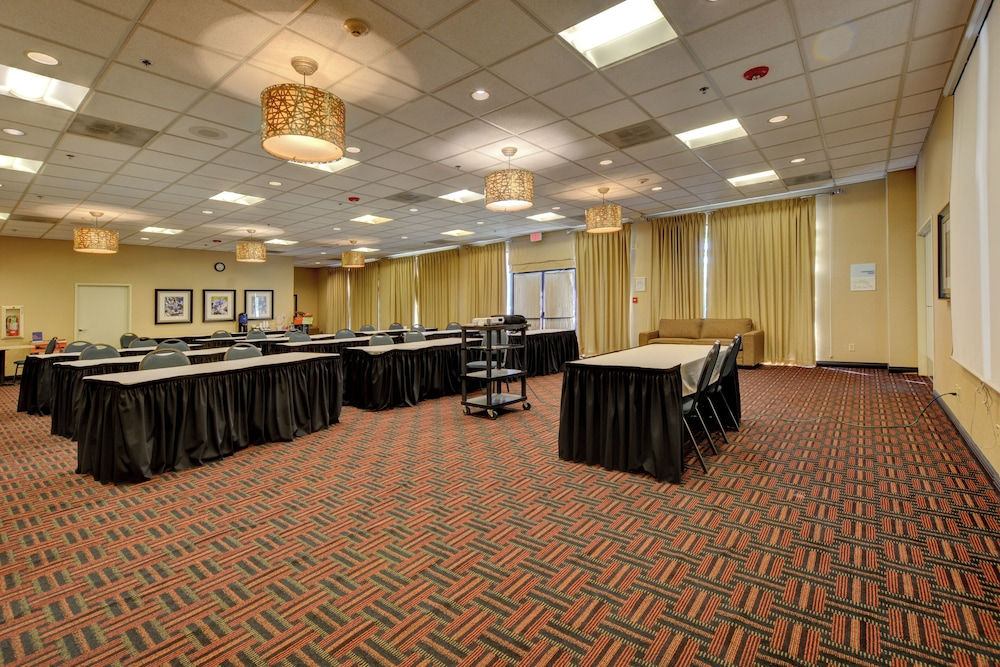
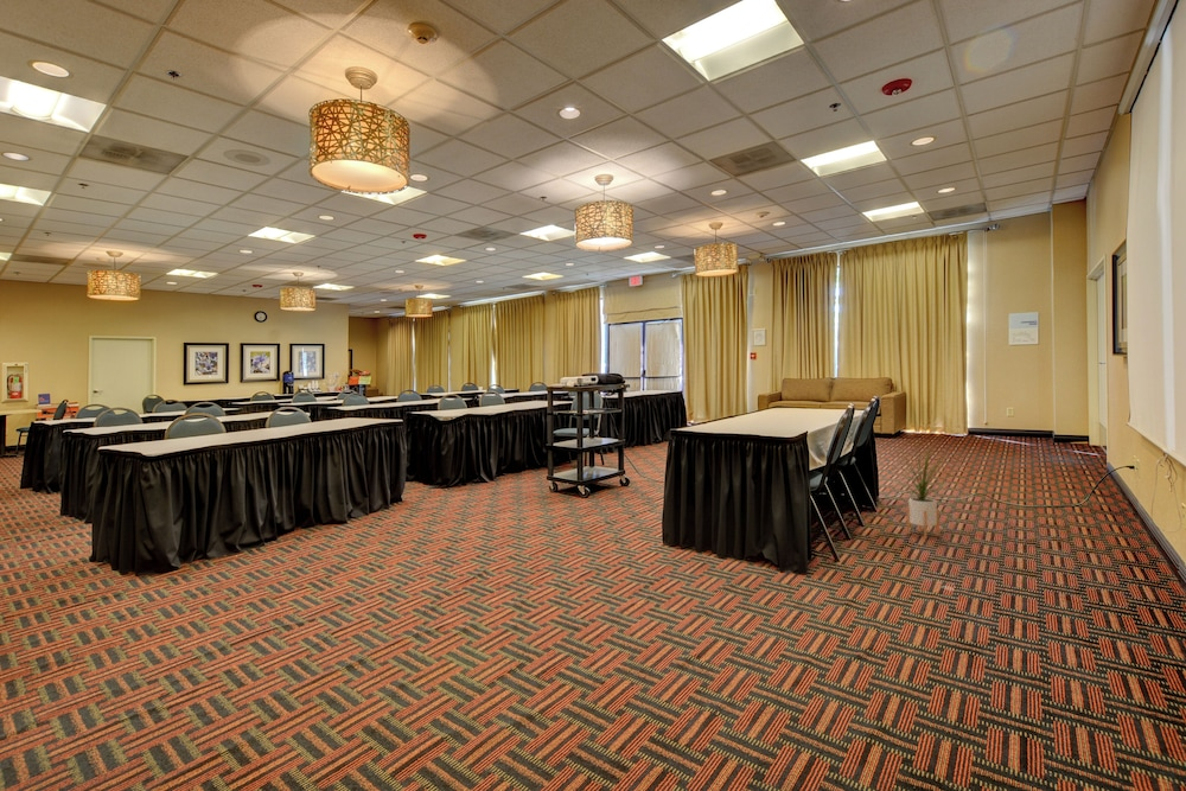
+ house plant [895,440,951,540]
